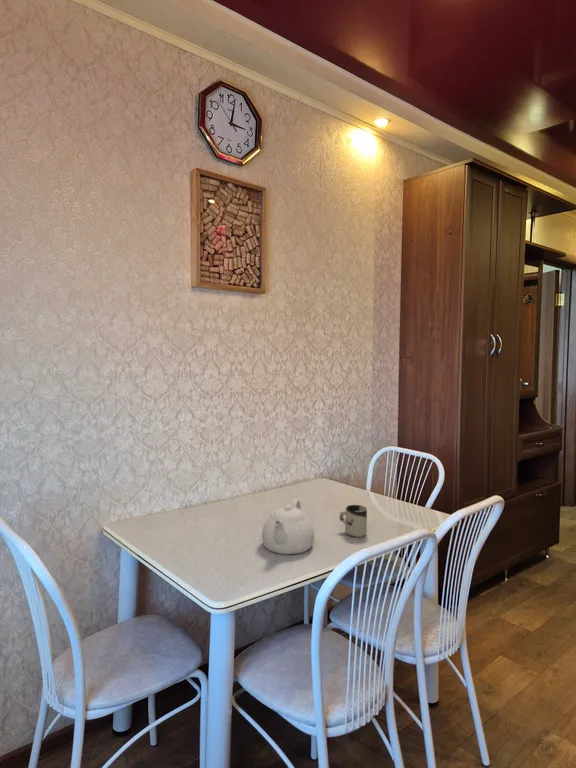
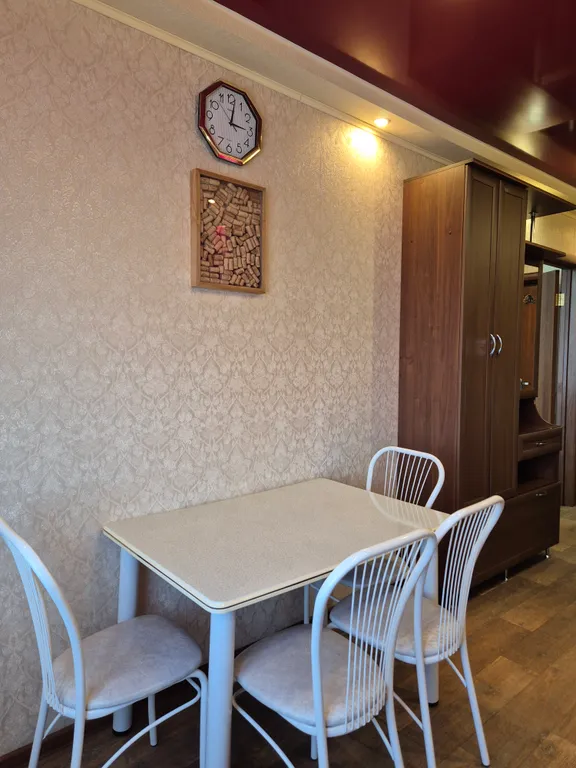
- cup [338,504,368,538]
- teapot [261,498,315,555]
